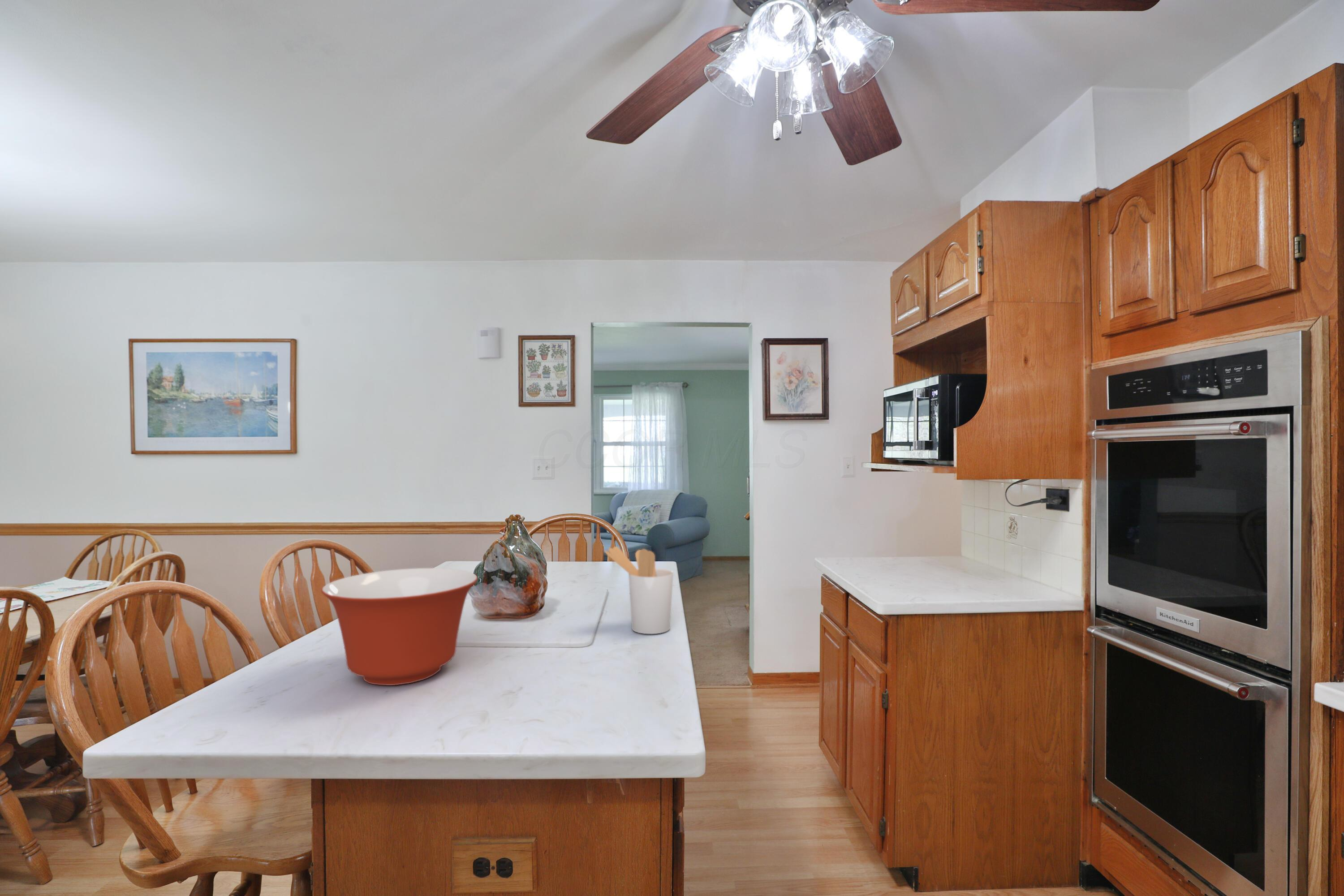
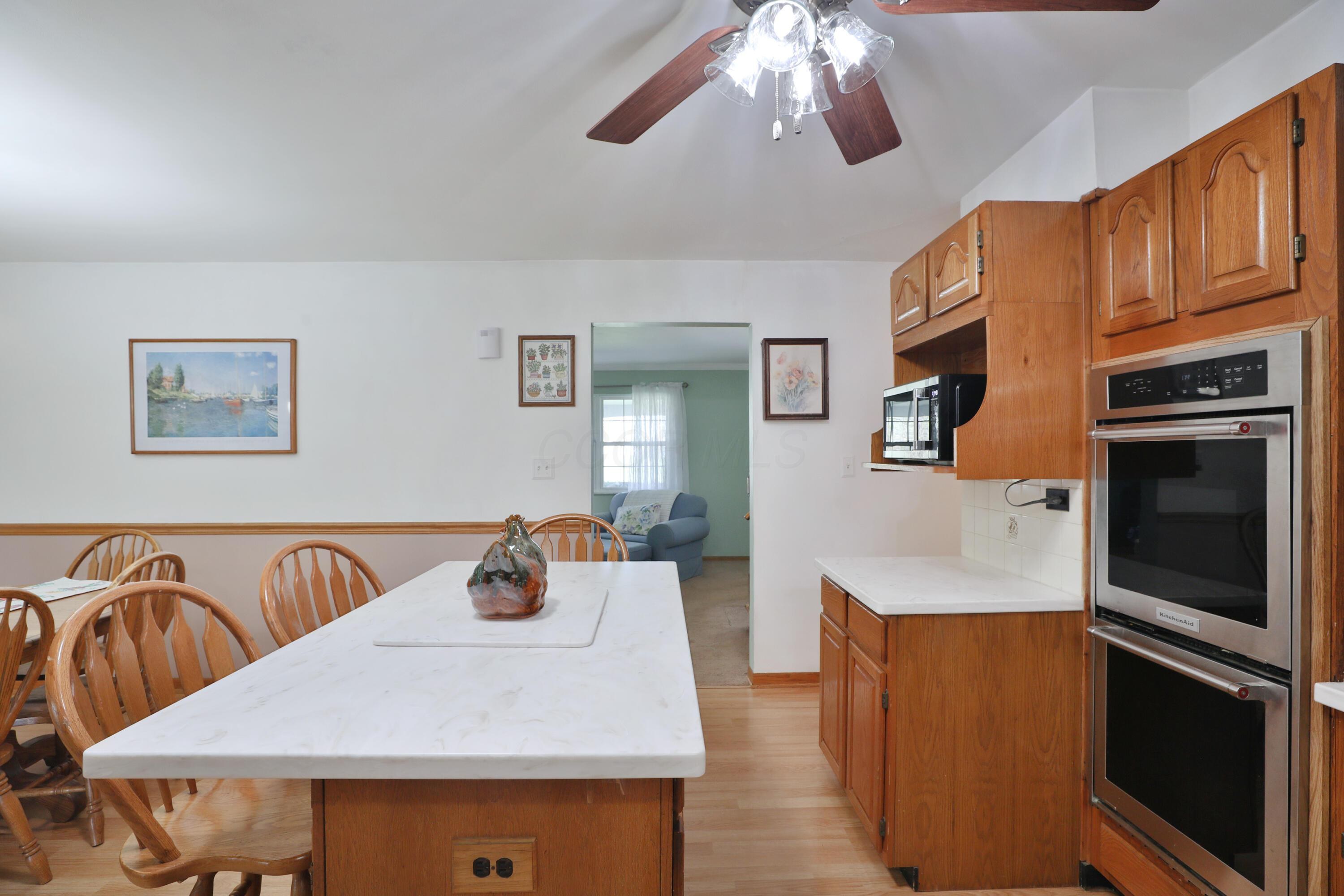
- mixing bowl [321,568,478,686]
- utensil holder [604,546,674,634]
